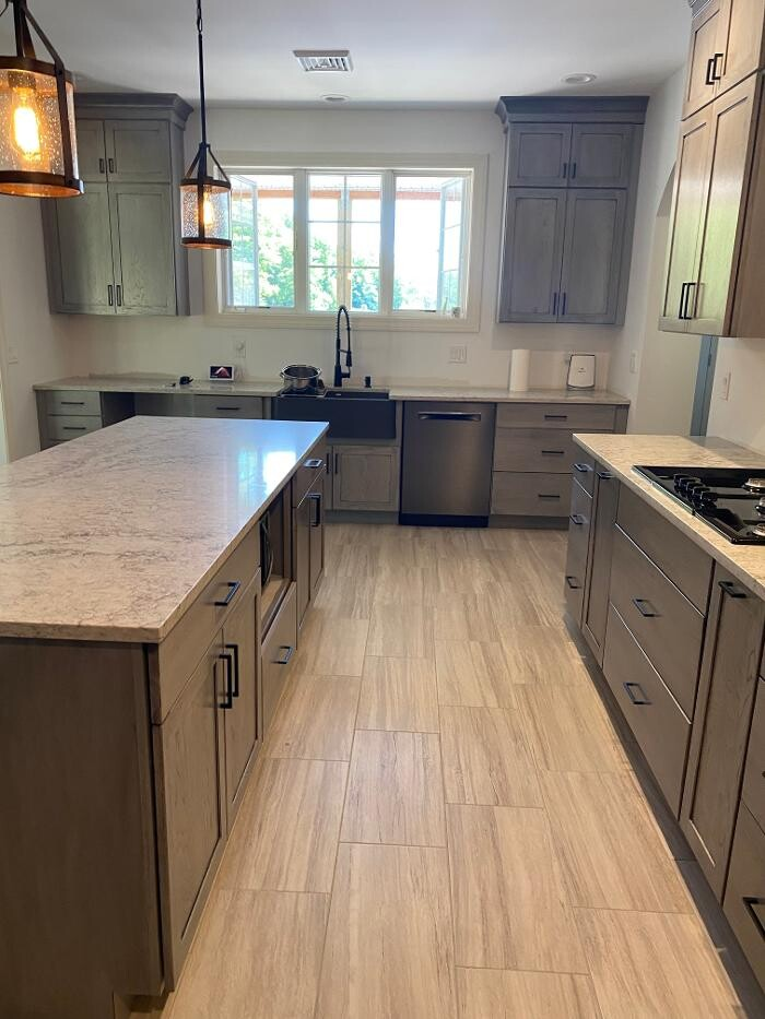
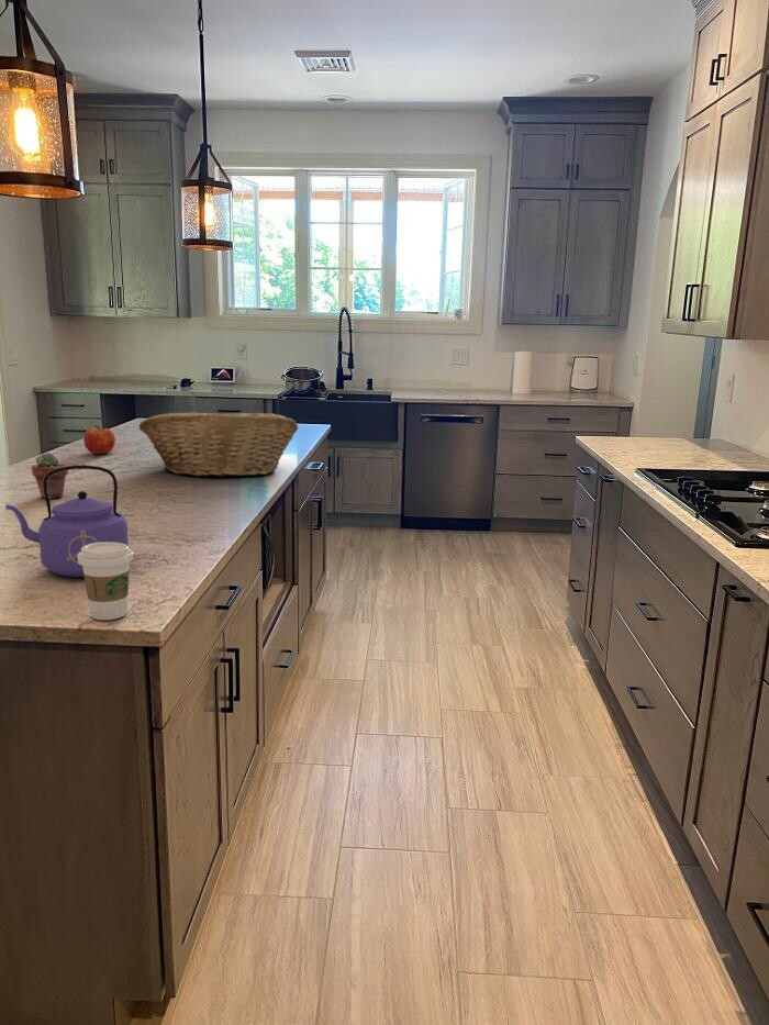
+ potted succulent [31,452,69,500]
+ kettle [4,465,130,578]
+ coffee cup [77,542,134,621]
+ fruit basket [138,412,299,478]
+ apple [82,424,116,455]
